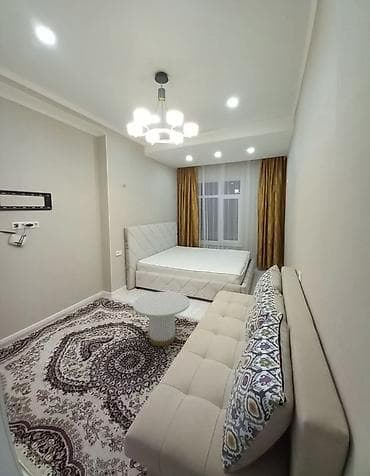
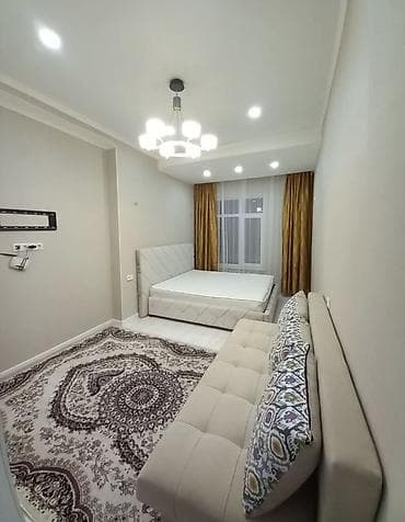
- side table [132,291,191,347]
